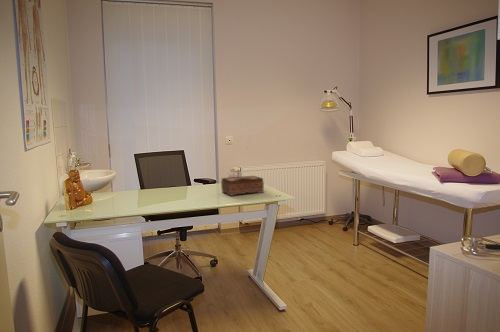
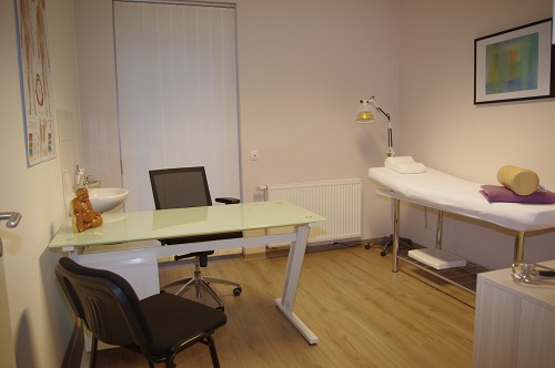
- tissue box [220,175,265,197]
